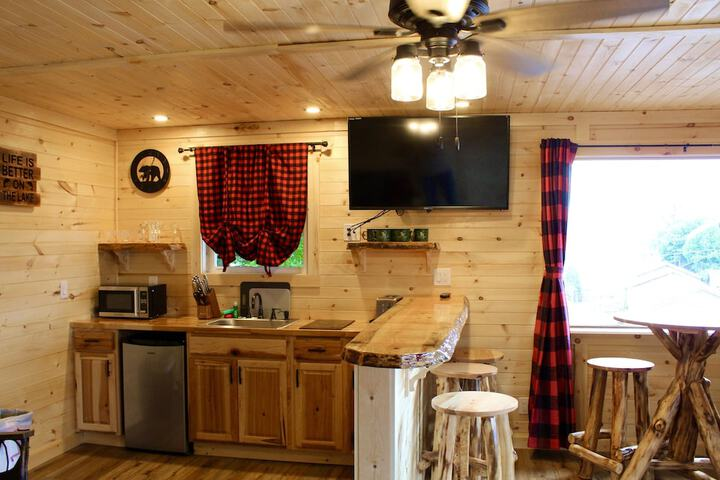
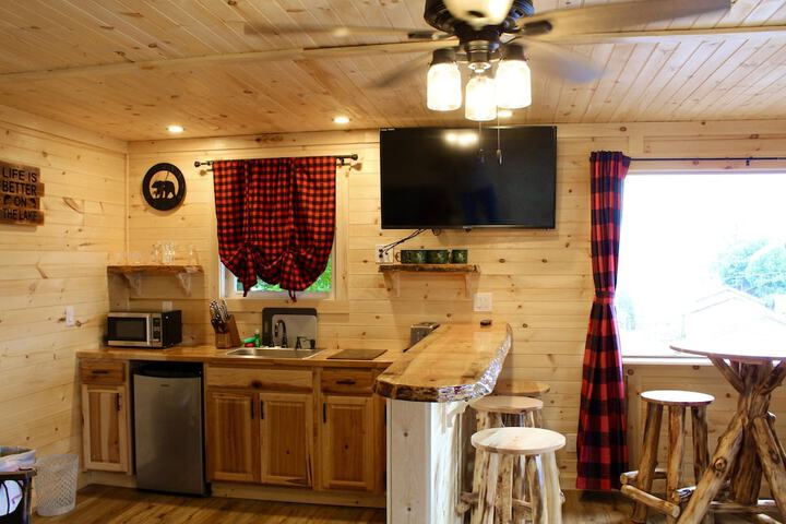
+ wastebasket [33,453,80,517]
